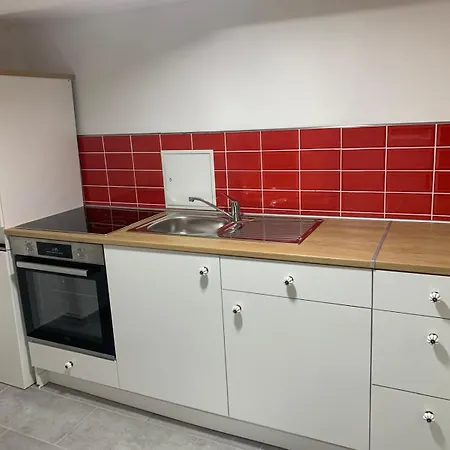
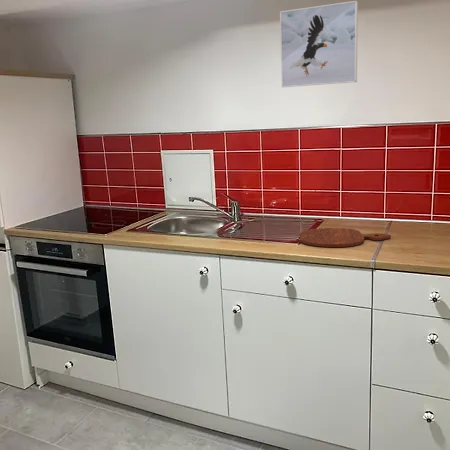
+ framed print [279,0,359,88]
+ cutting board [298,227,392,248]
